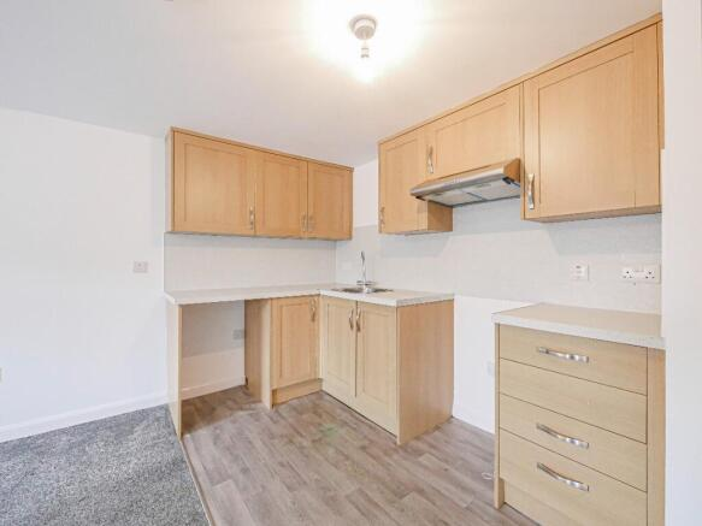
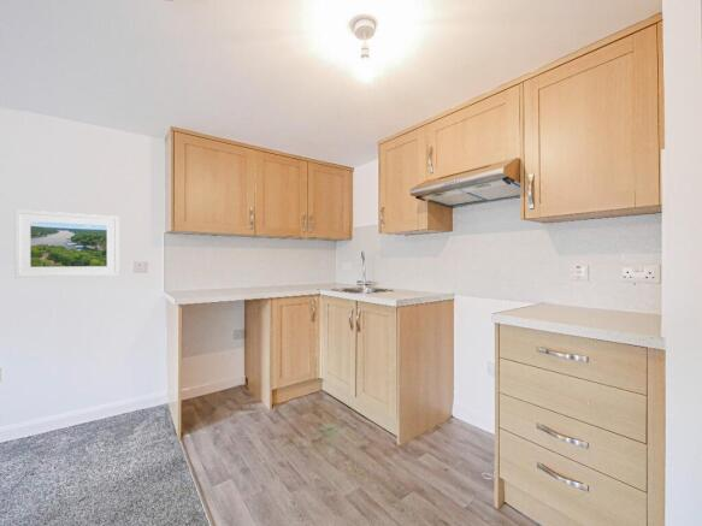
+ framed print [13,208,120,279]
